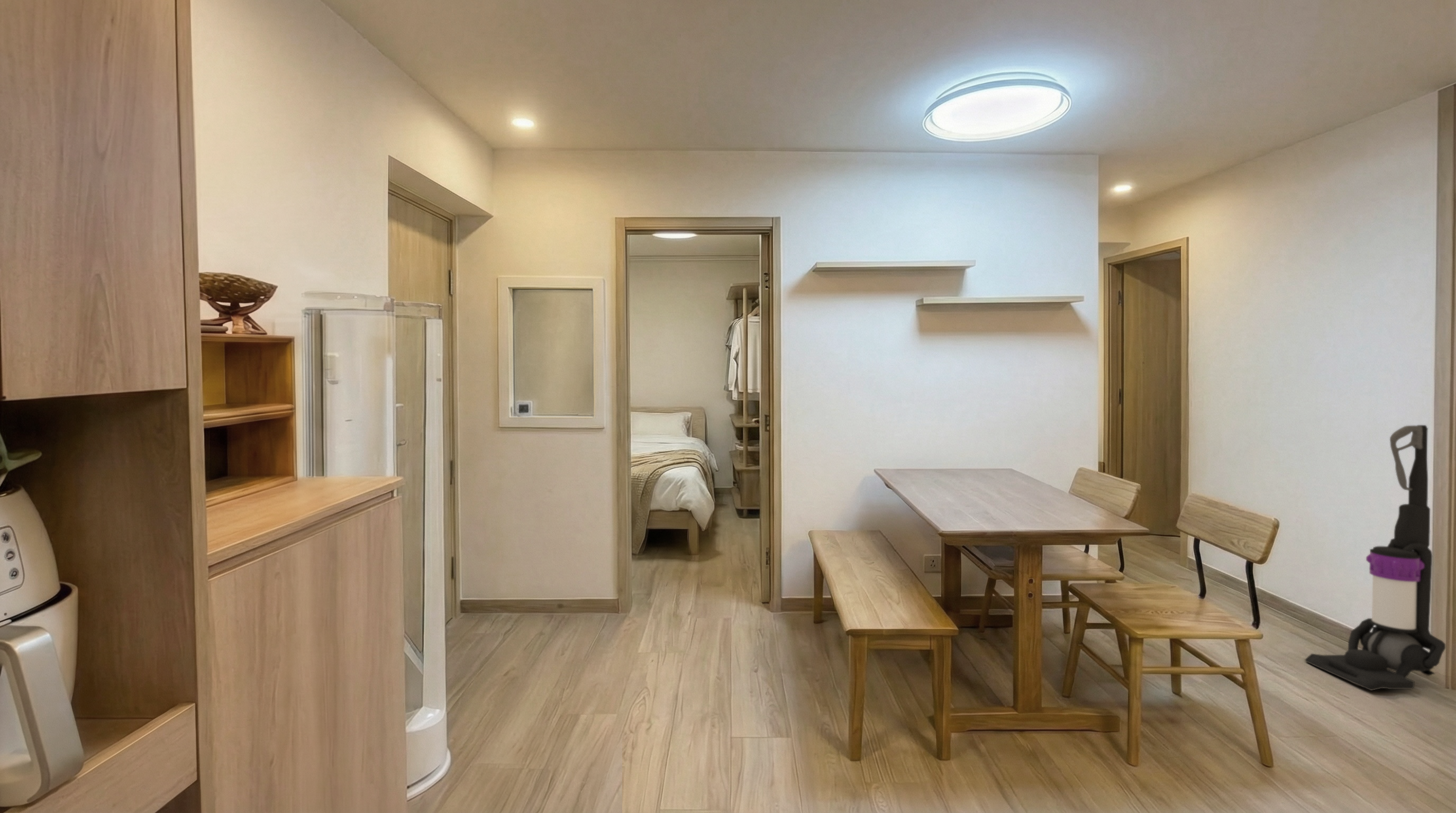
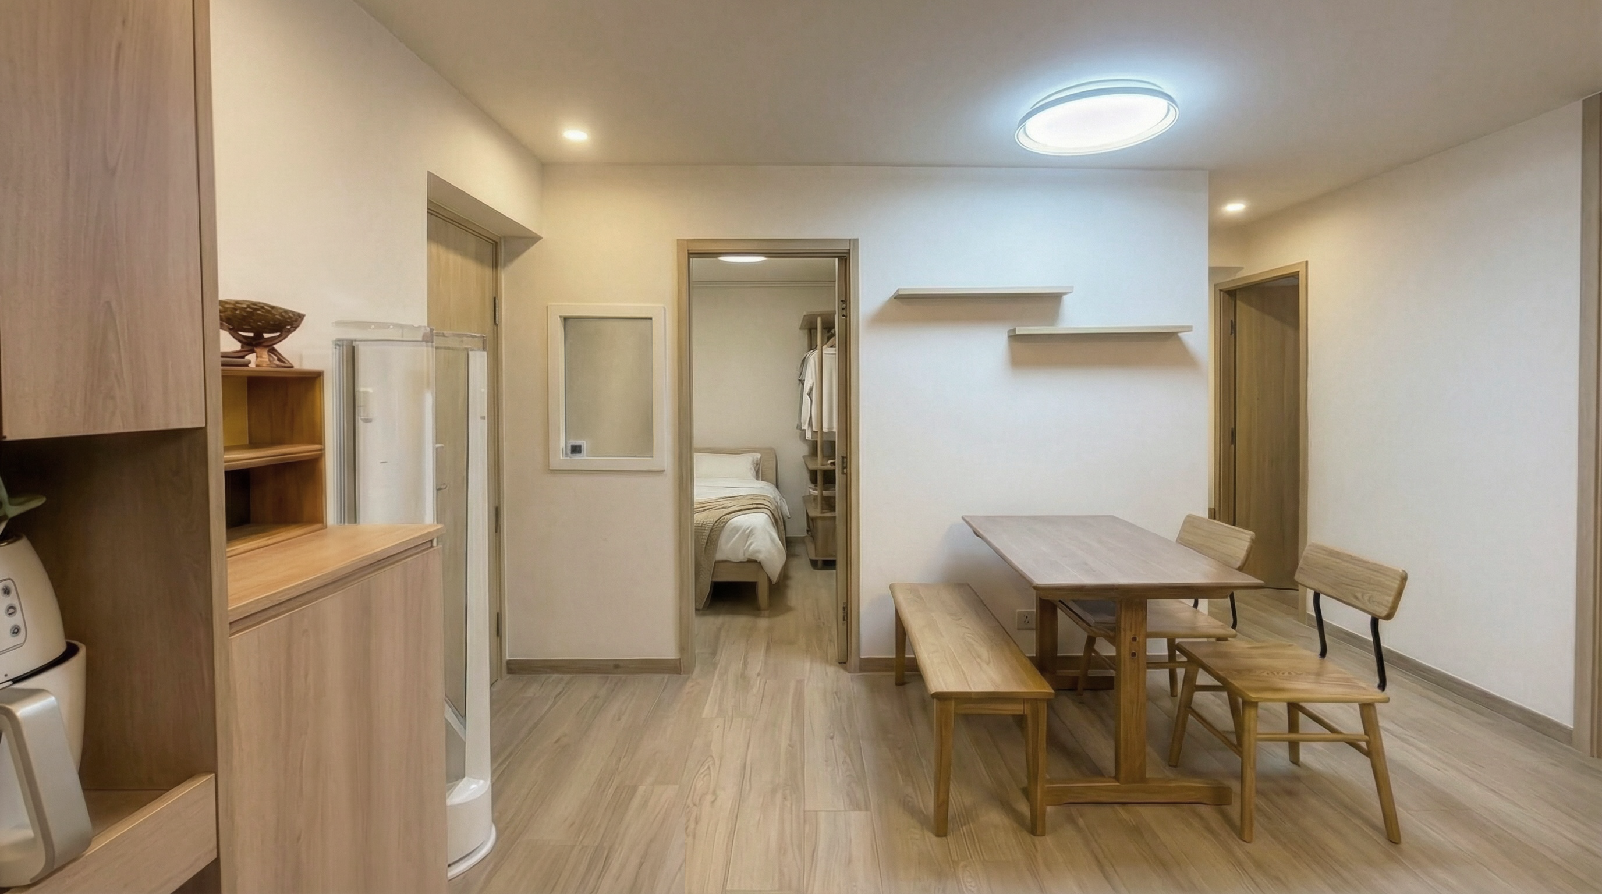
- vacuum cleaner [1304,424,1446,691]
